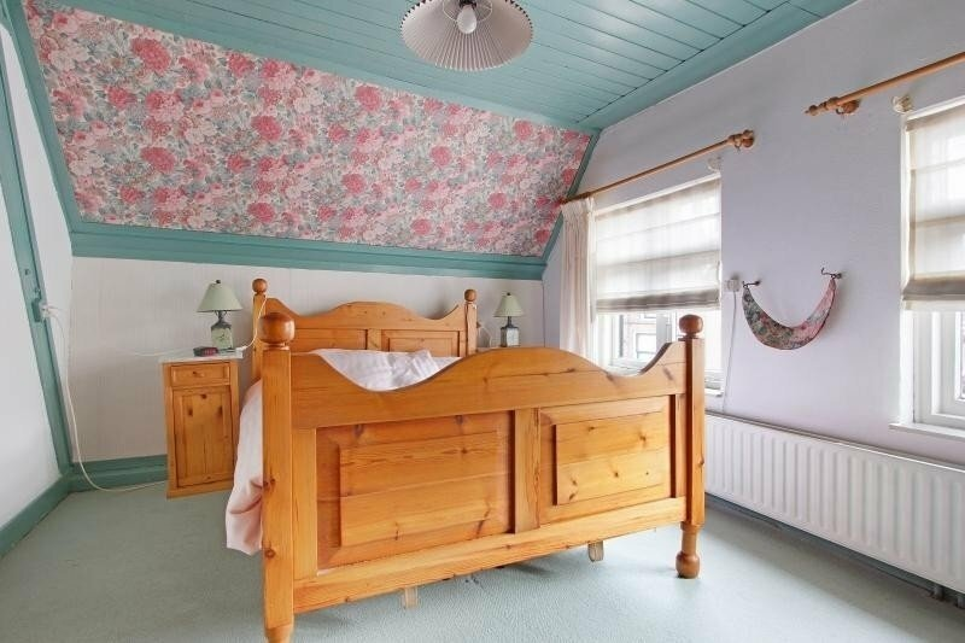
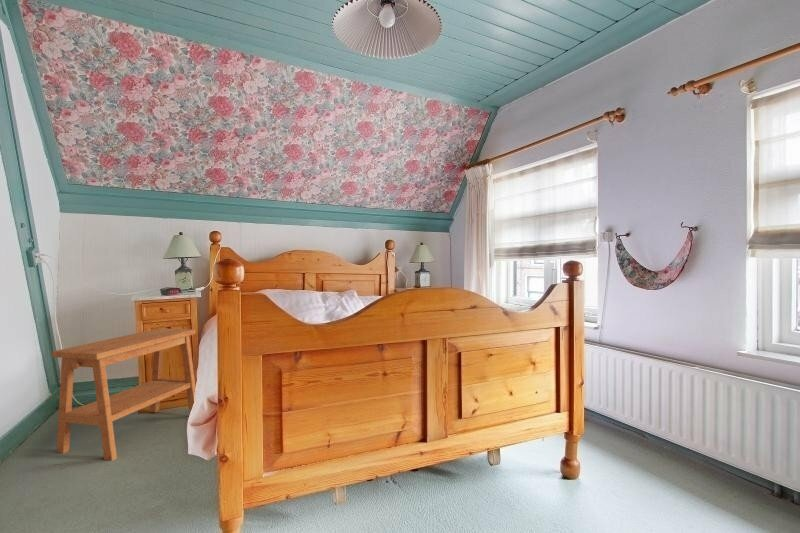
+ side table [51,327,197,462]
